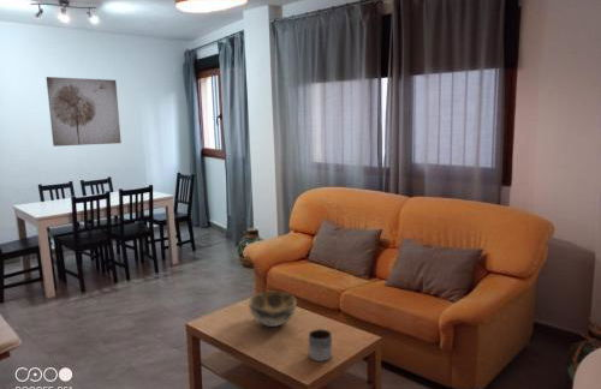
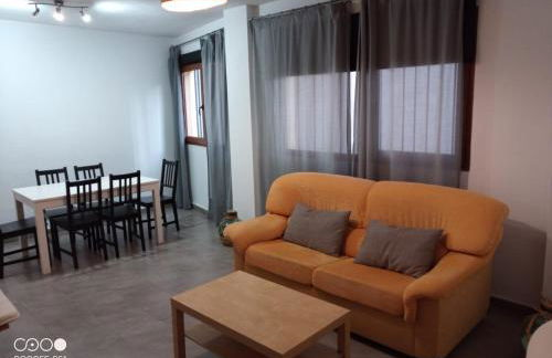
- wall art [44,76,123,148]
- mug [308,328,333,363]
- decorative bowl [248,291,298,328]
